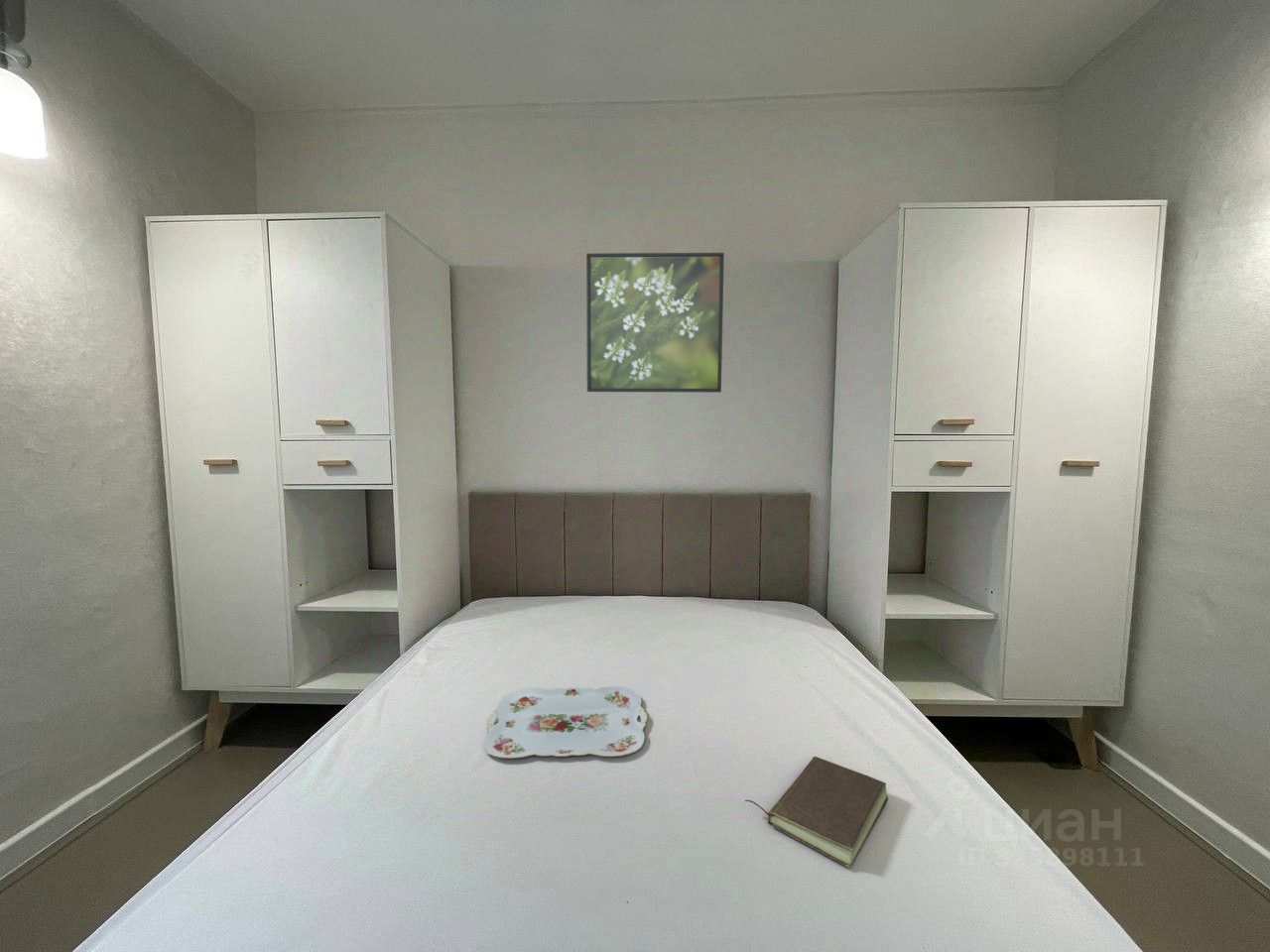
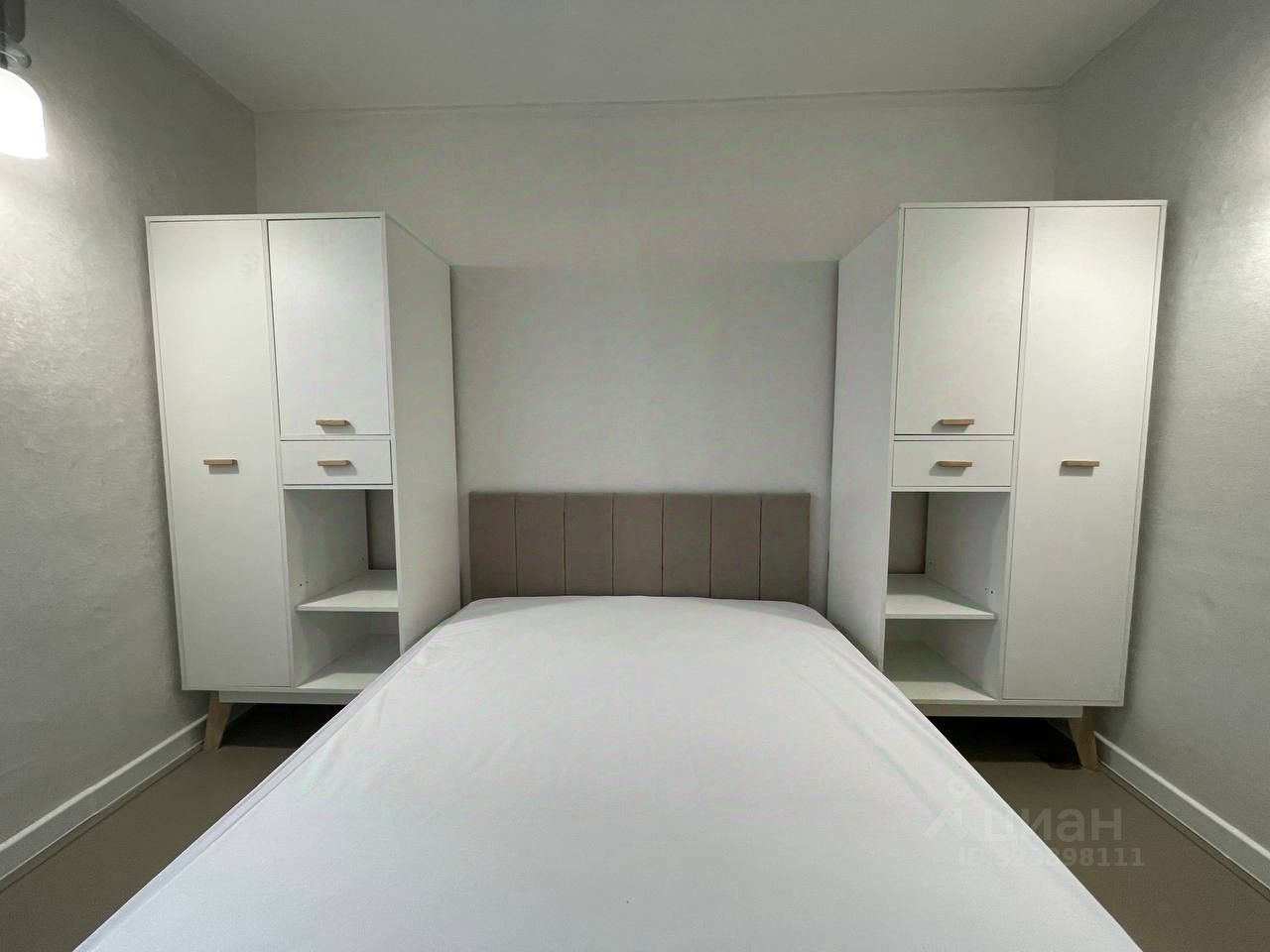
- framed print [585,252,725,394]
- book [744,756,889,868]
- serving tray [482,685,648,760]
